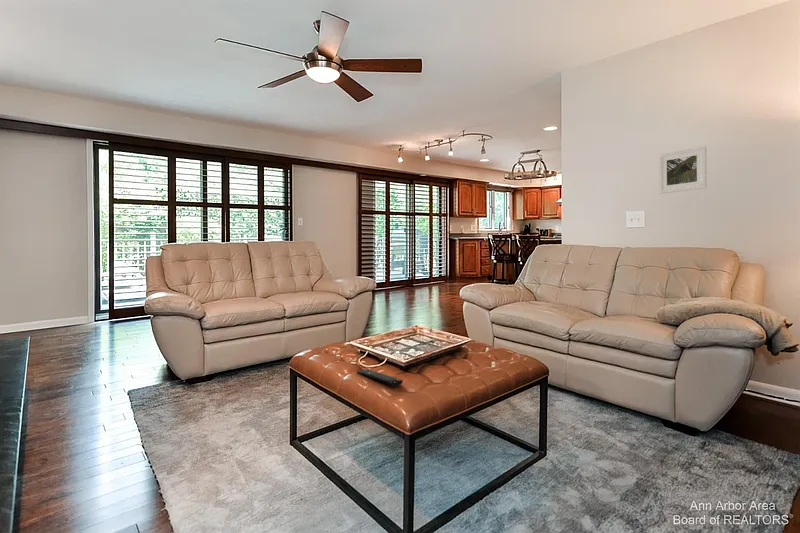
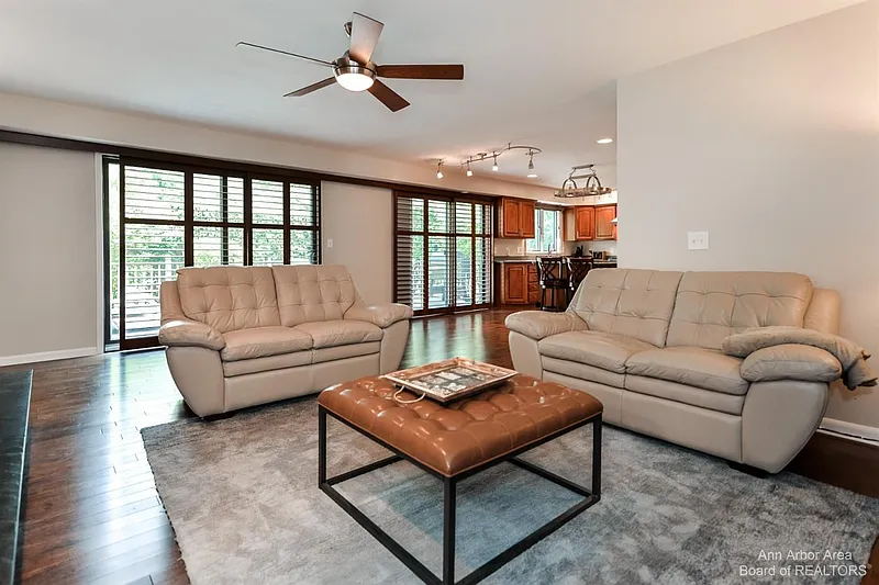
- remote control [356,368,404,387]
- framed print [657,145,708,195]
